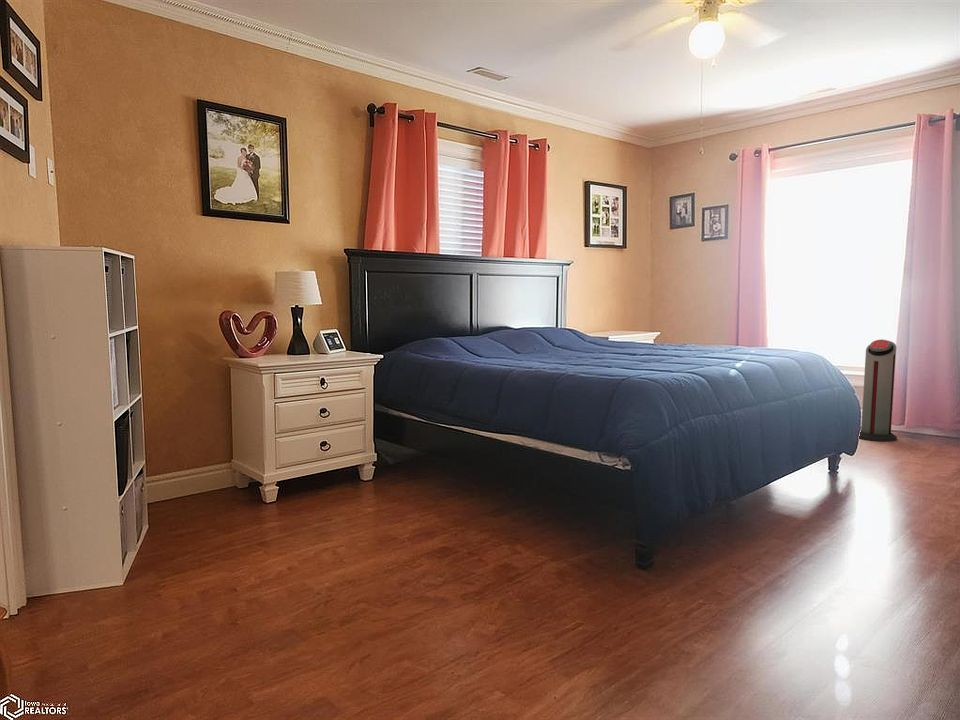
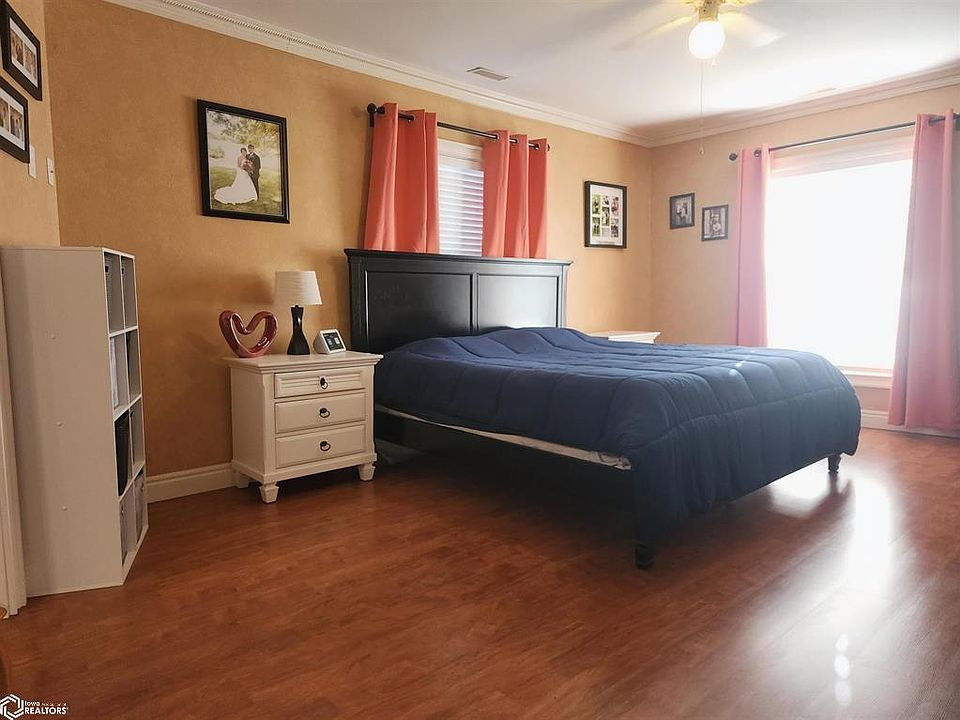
- air purifier [858,339,898,443]
